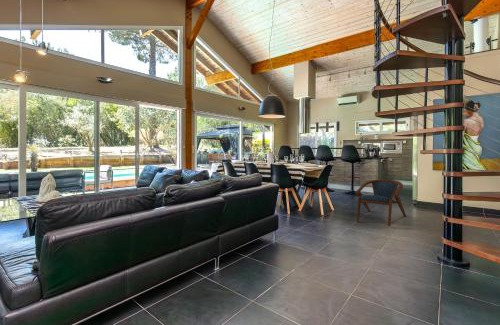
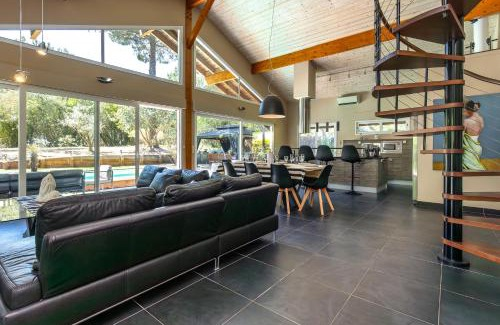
- armchair [355,178,407,227]
